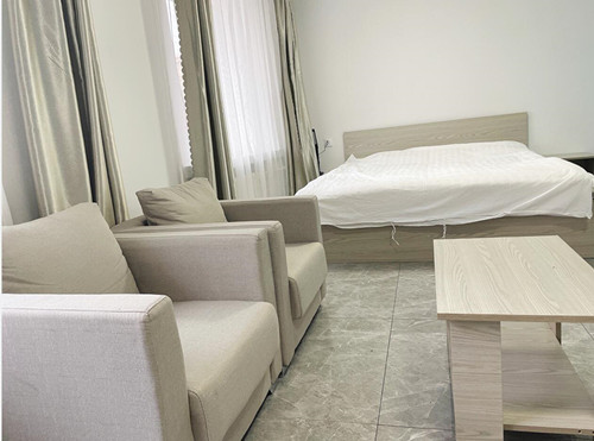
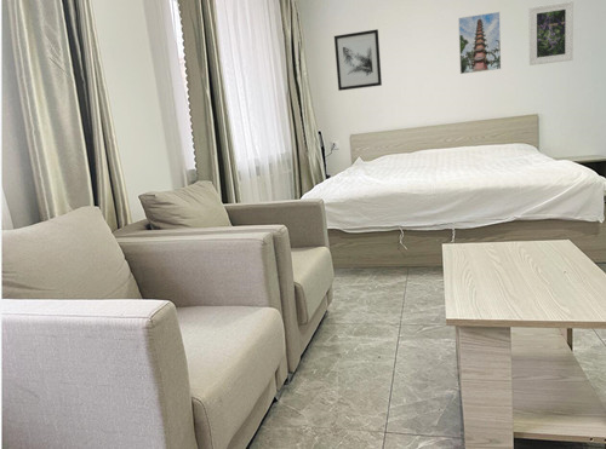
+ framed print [457,11,502,75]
+ wall art [333,28,383,92]
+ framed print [528,0,574,67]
